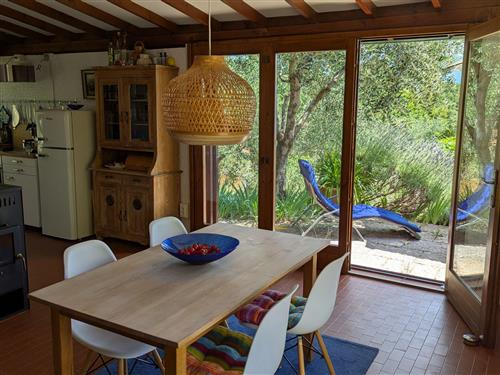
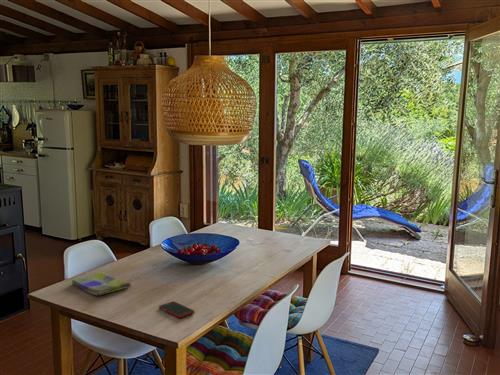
+ dish towel [71,271,132,297]
+ cell phone [158,300,195,319]
